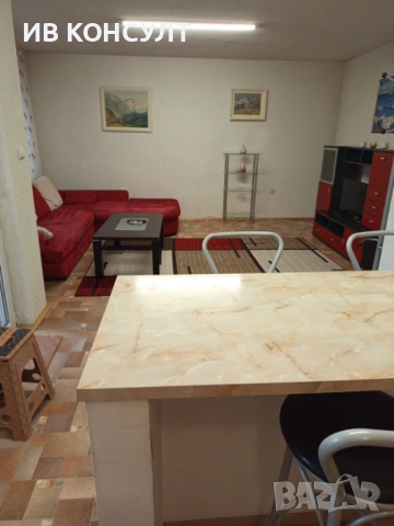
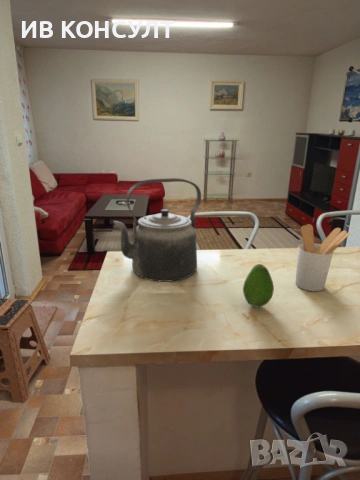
+ kettle [112,177,202,283]
+ fruit [242,263,275,308]
+ utensil holder [295,223,351,292]
